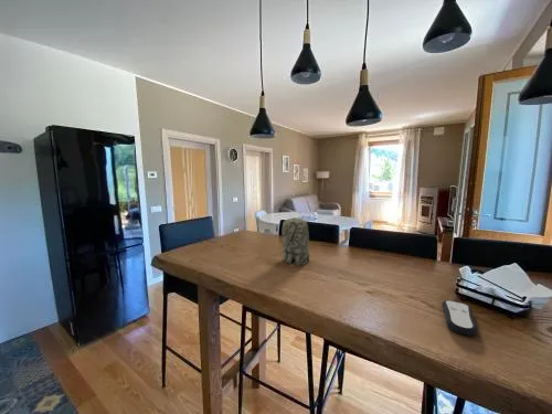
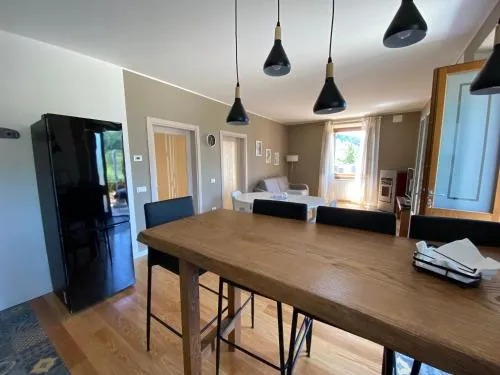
- toy elephant [279,216,310,266]
- remote control [440,299,478,337]
